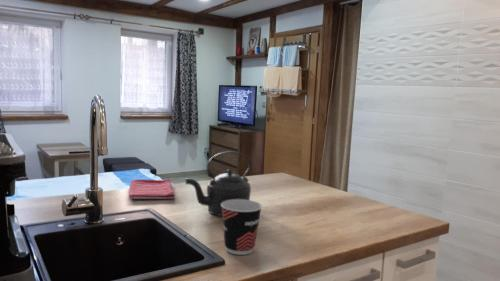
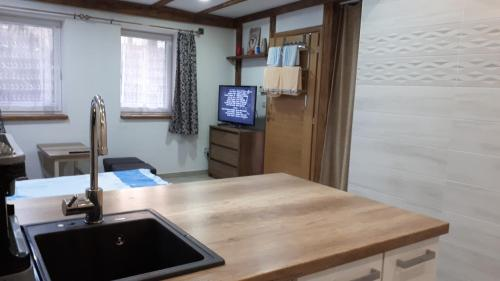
- dish towel [128,178,176,200]
- cup [221,199,263,256]
- kettle [184,151,252,217]
